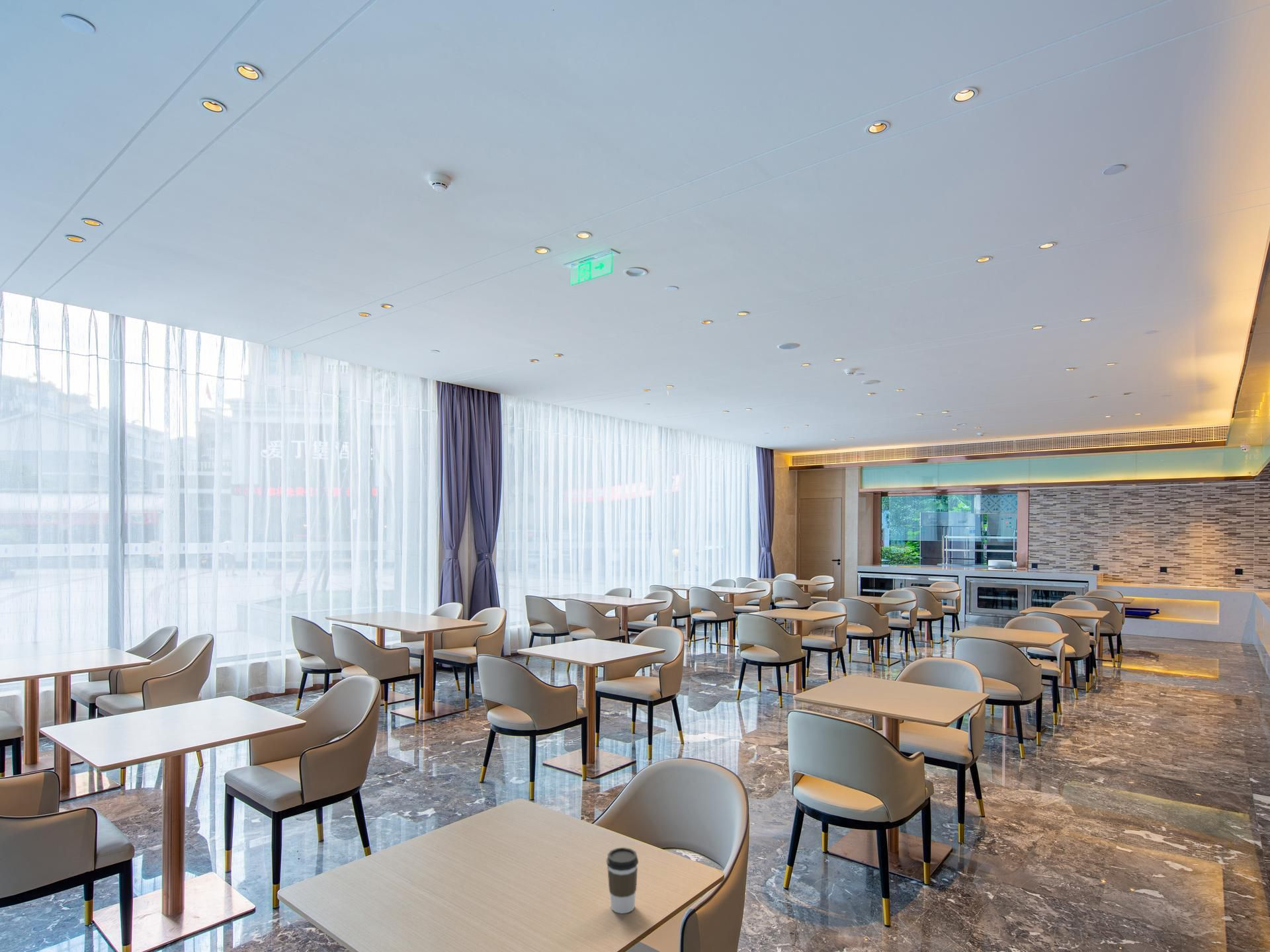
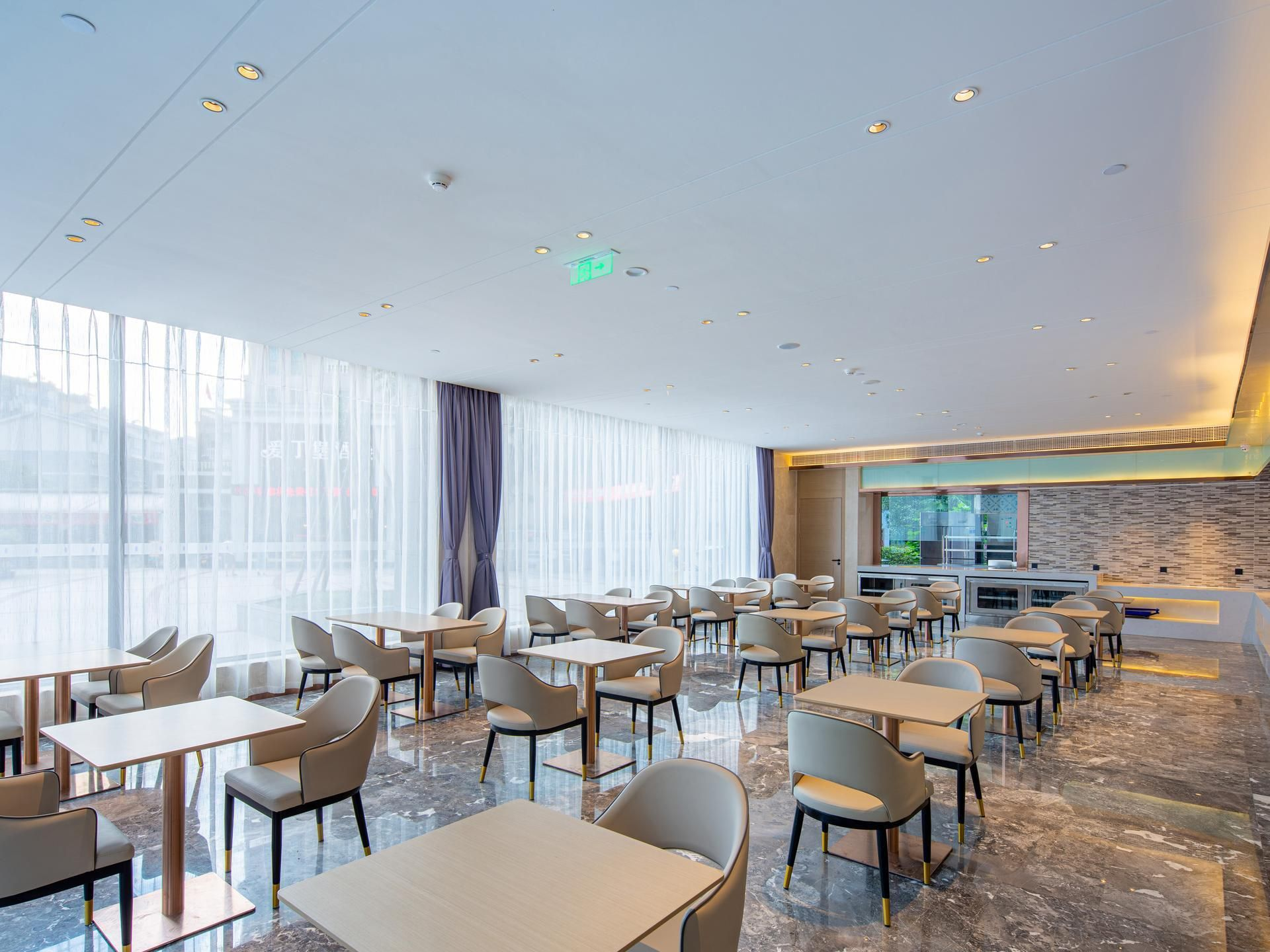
- coffee cup [606,847,639,914]
